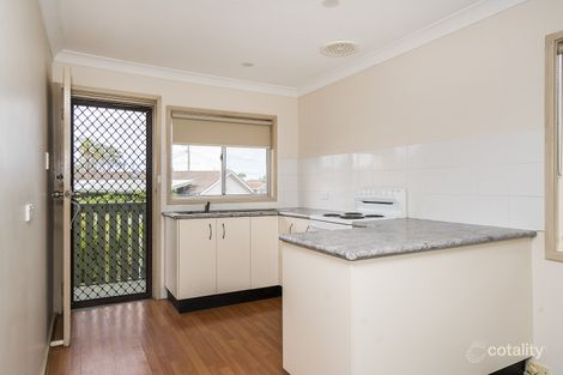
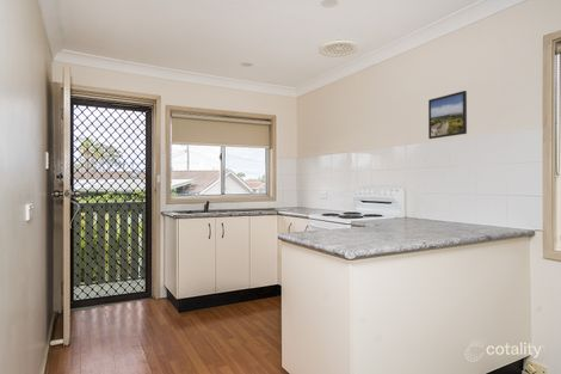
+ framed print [427,90,468,140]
